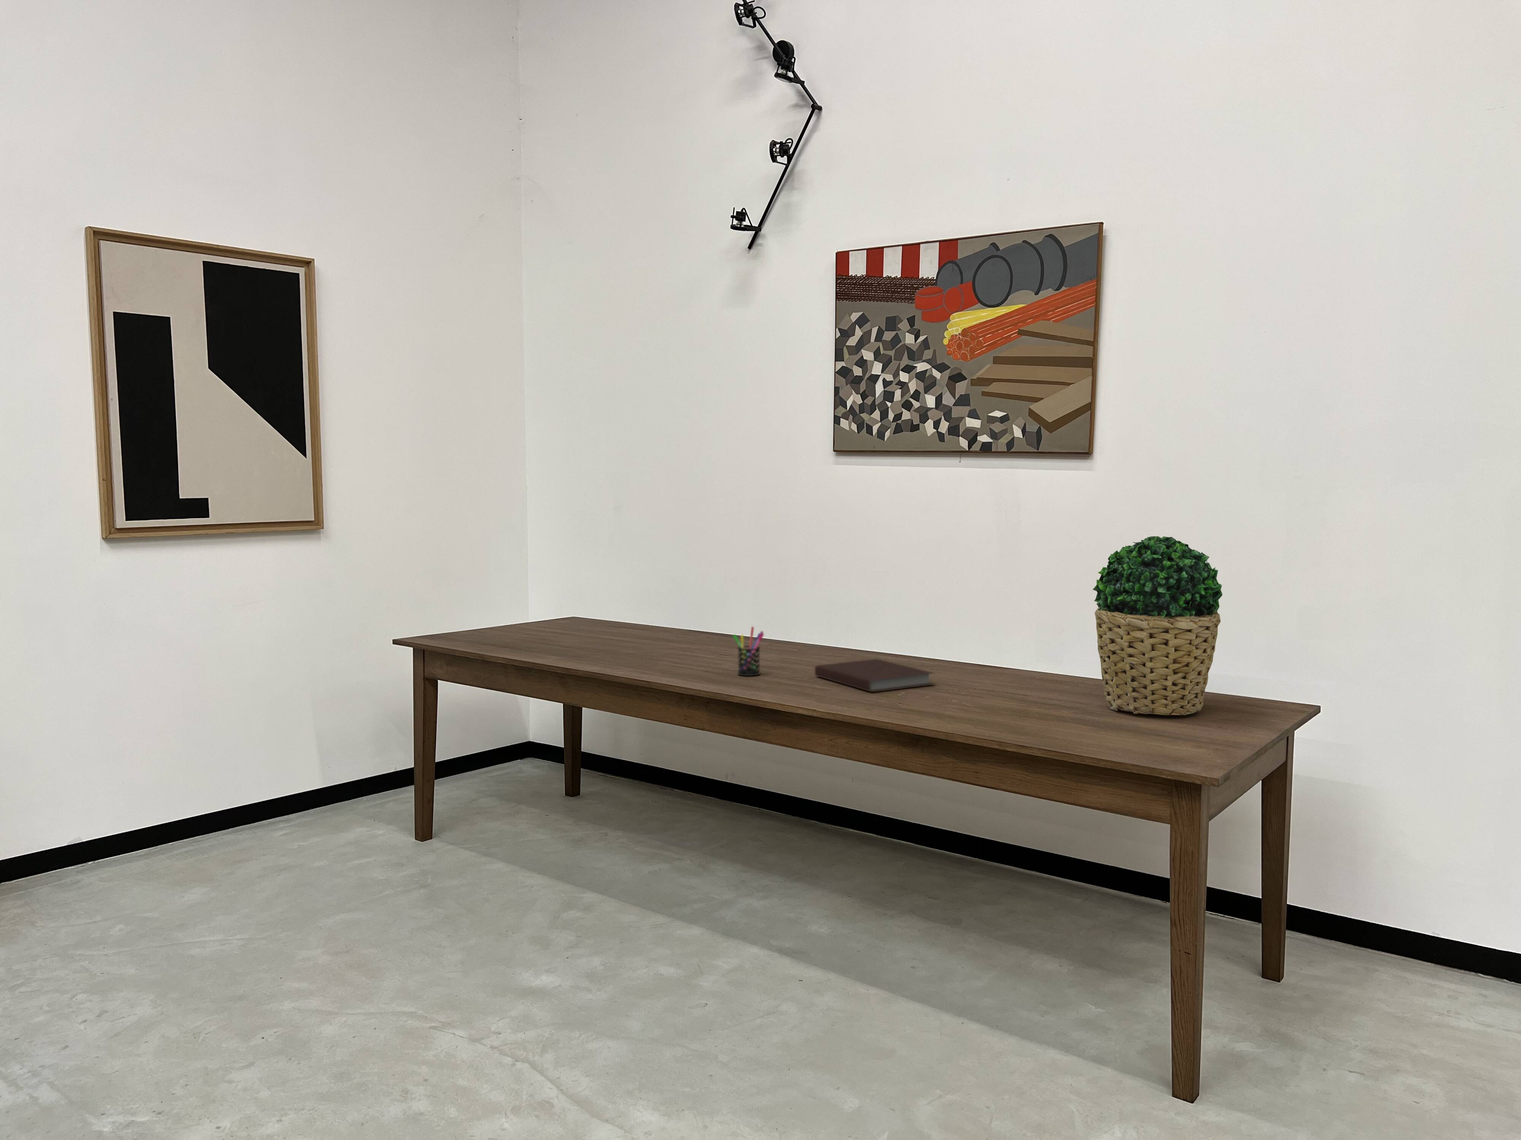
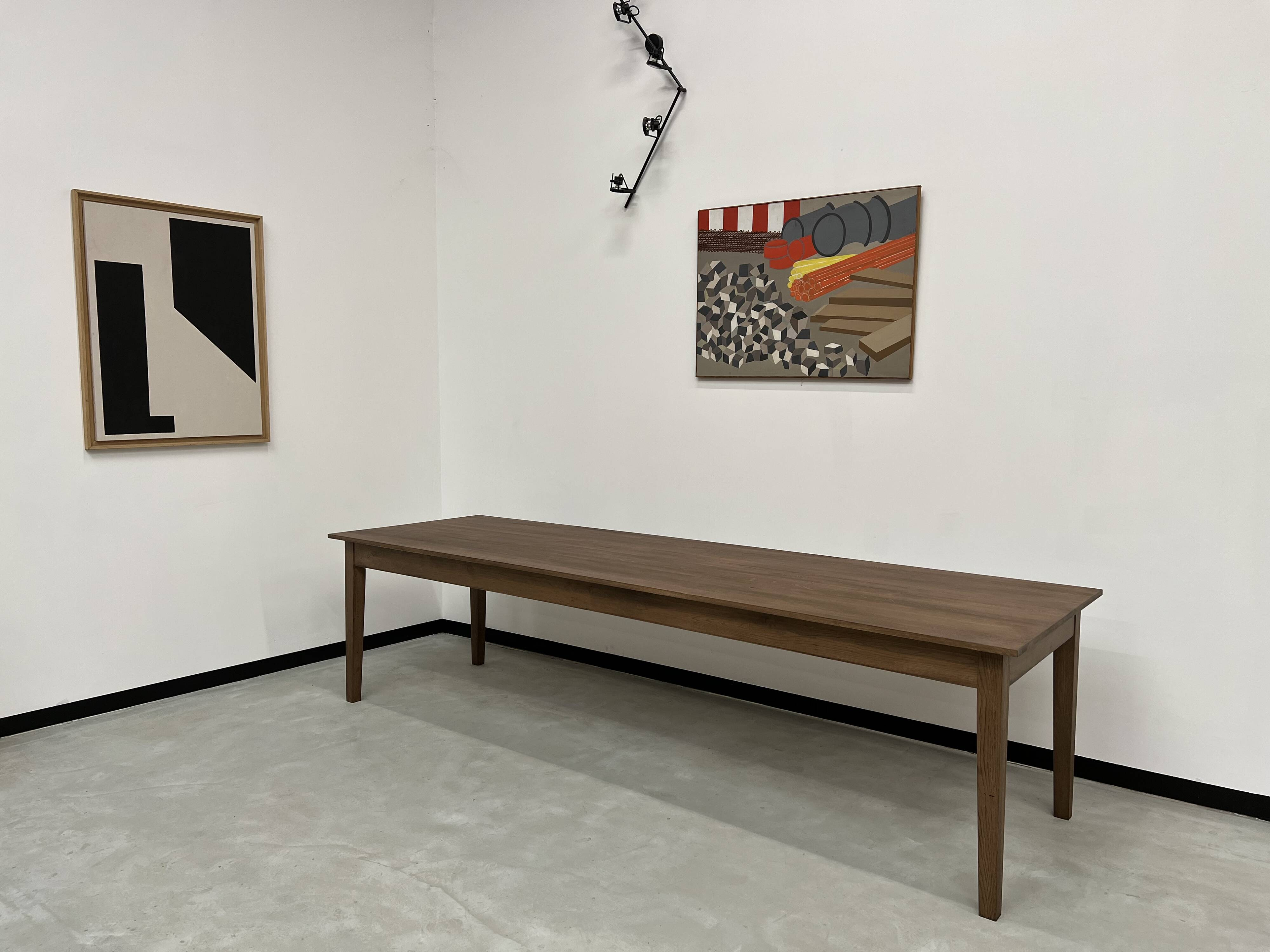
- pen holder [733,626,764,677]
- potted plant [1092,535,1223,716]
- notebook [814,659,935,692]
